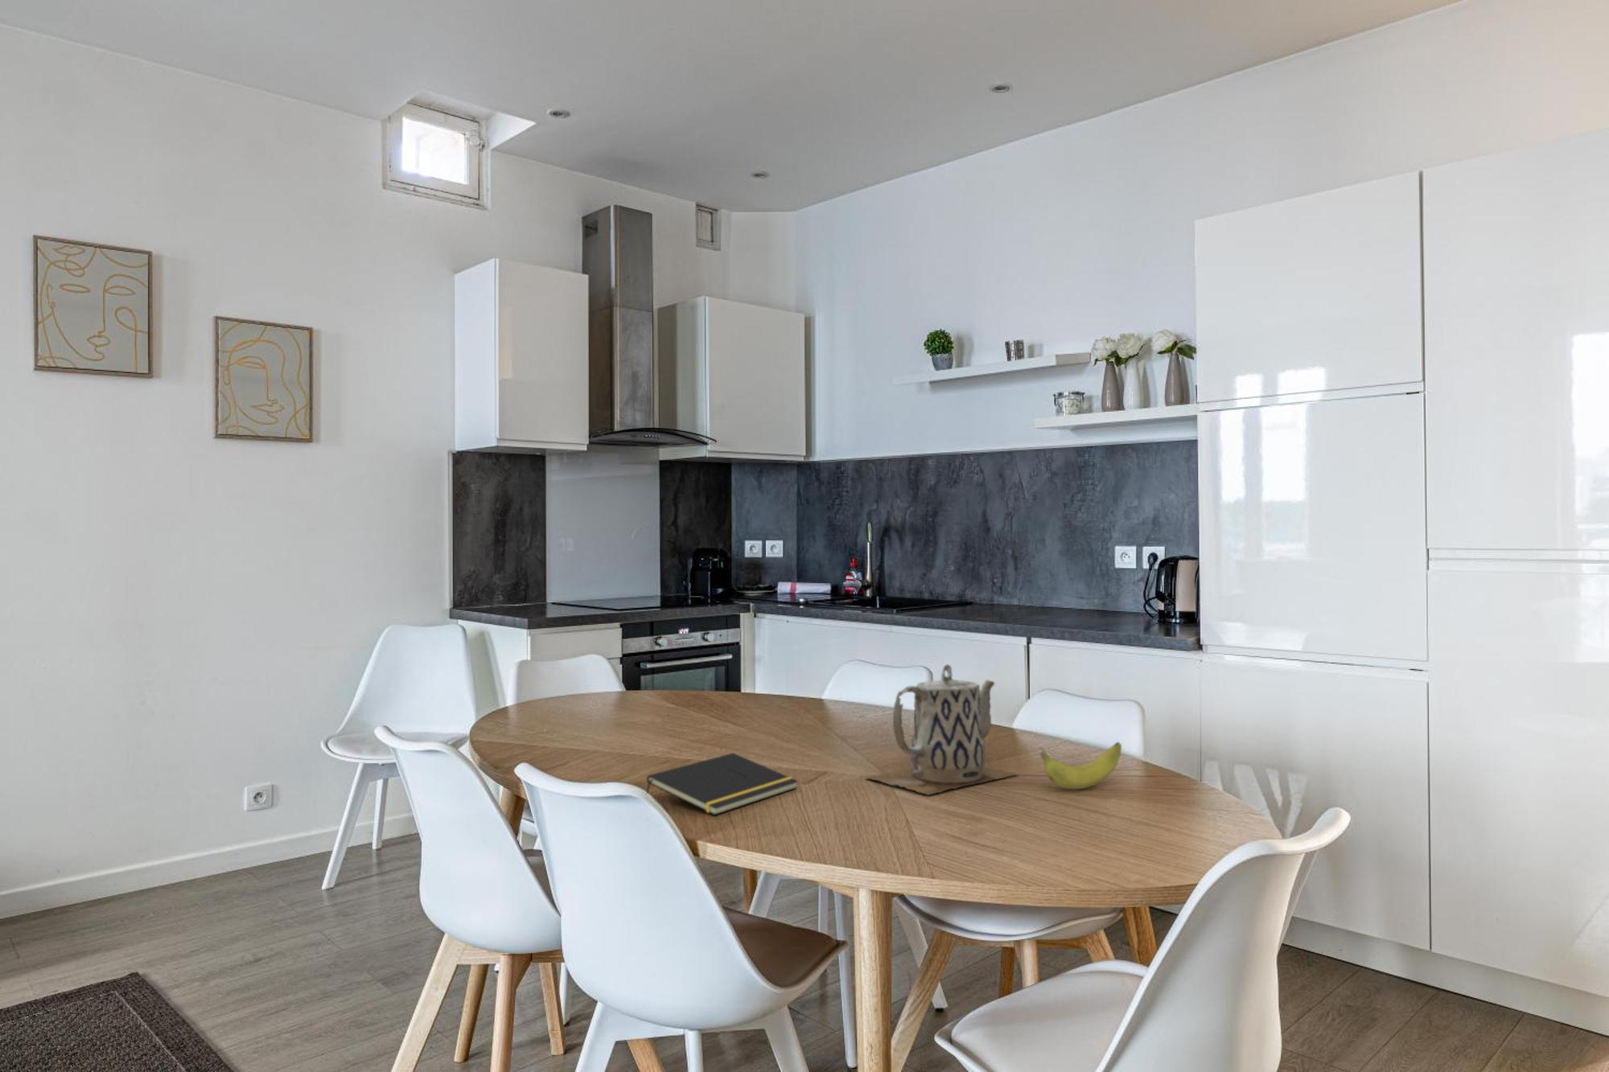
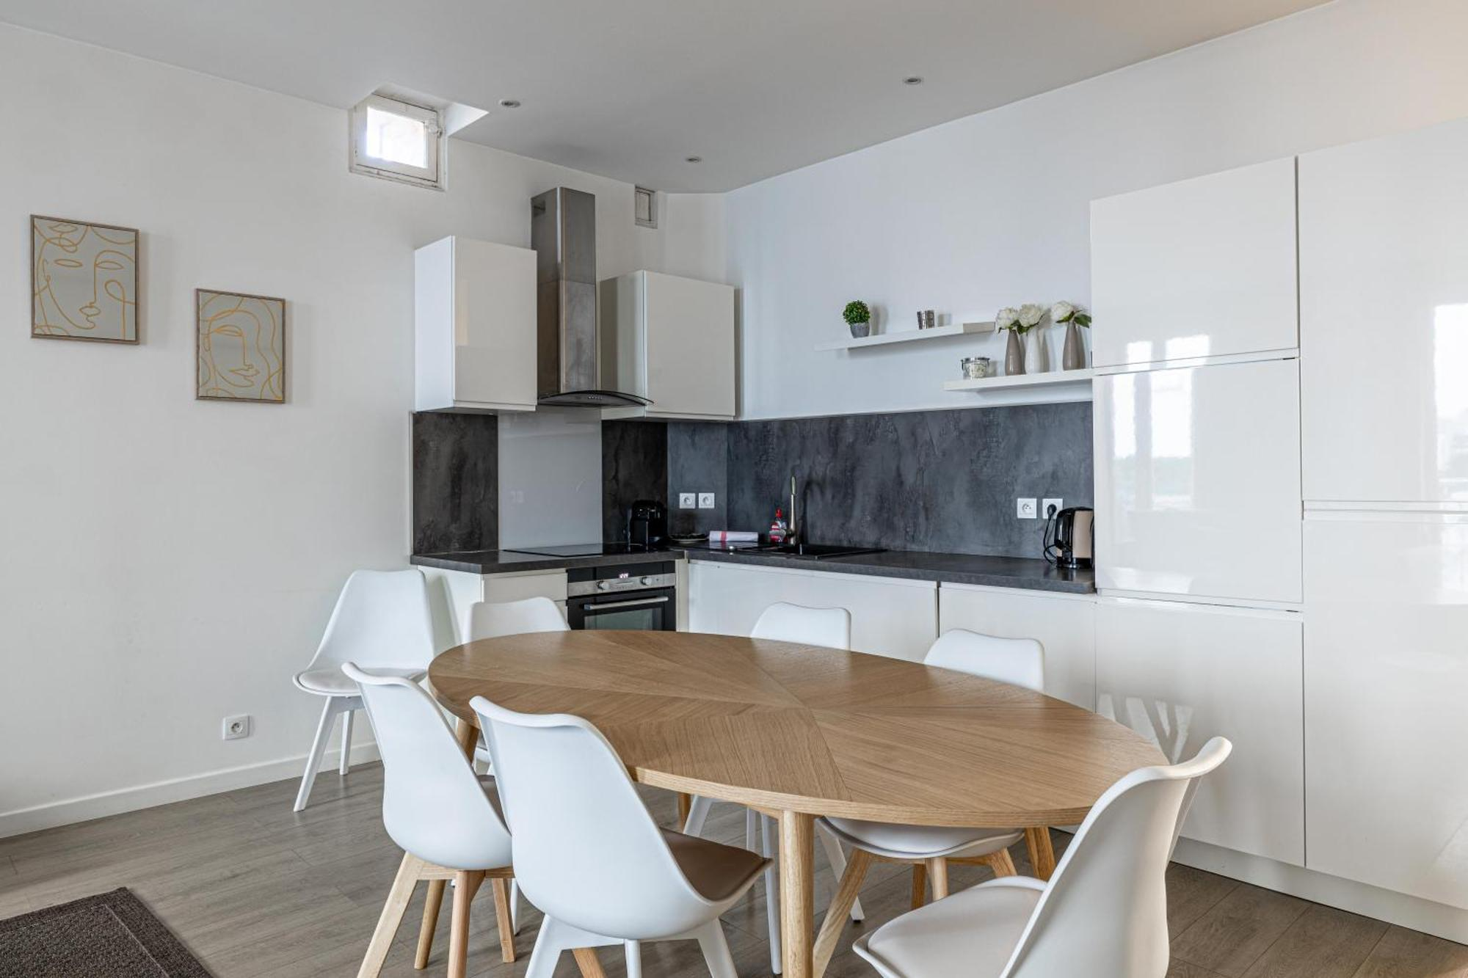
- teapot [864,664,1019,796]
- banana [1038,742,1122,790]
- notepad [646,751,799,816]
